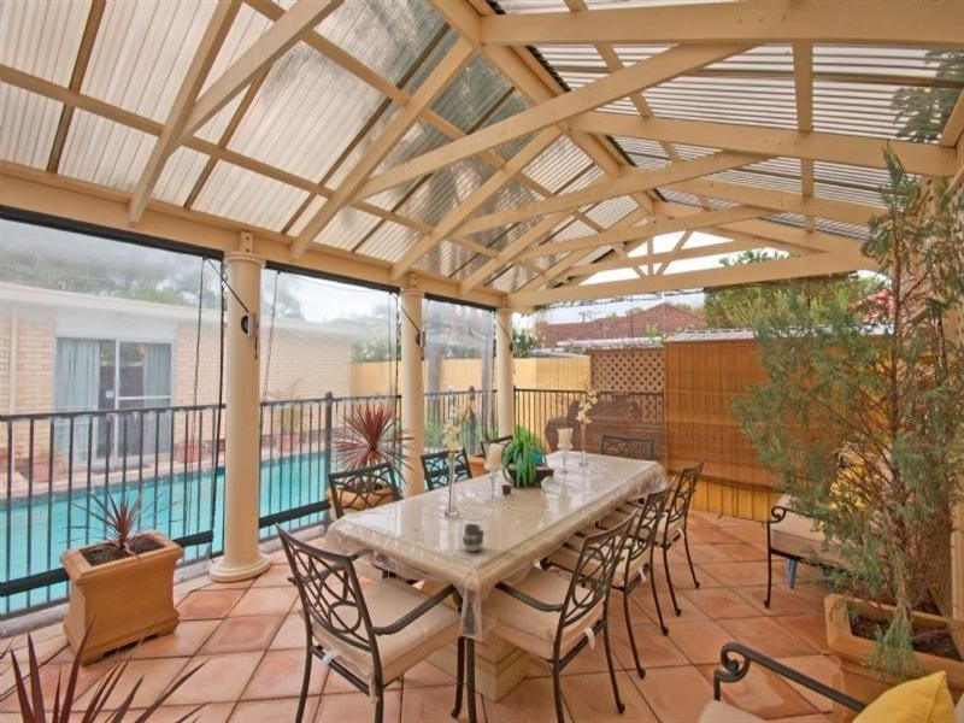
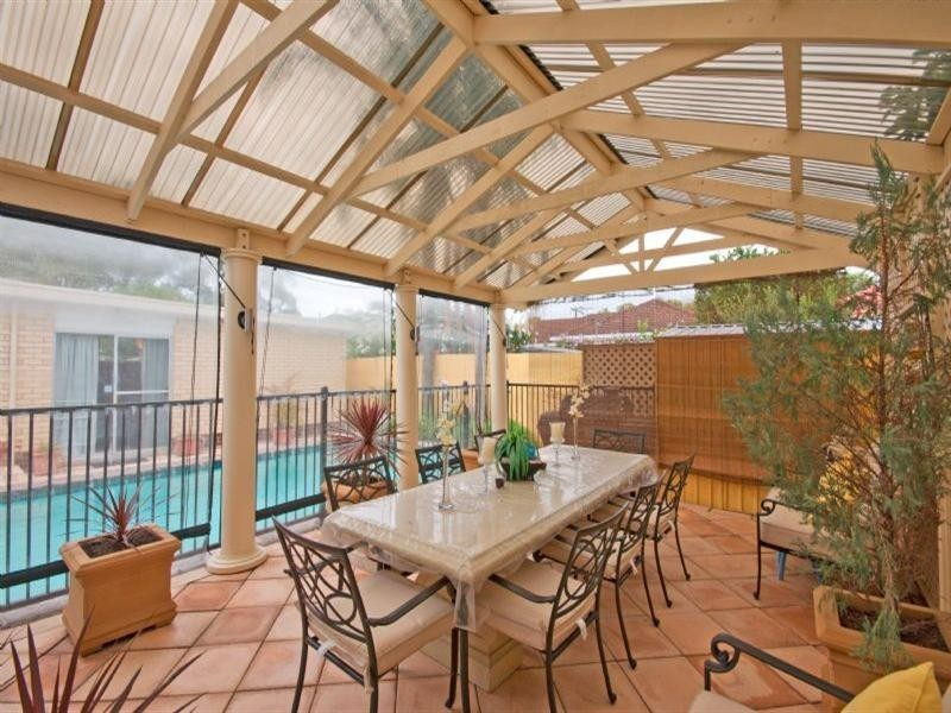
- cup [462,523,484,552]
